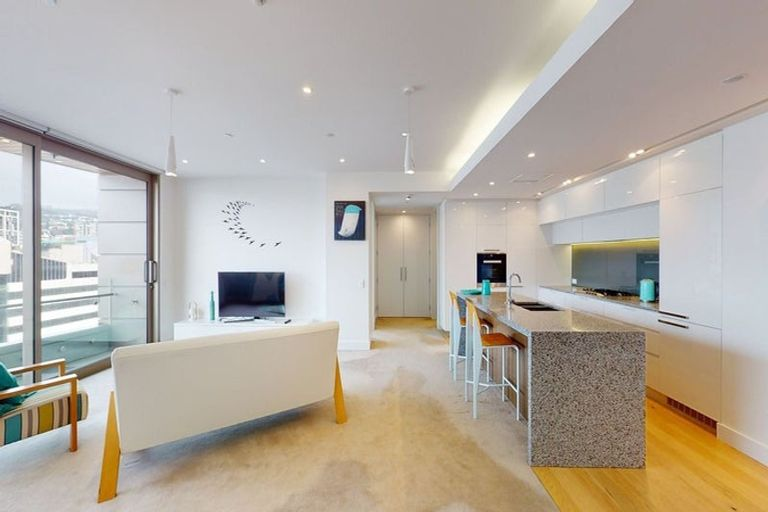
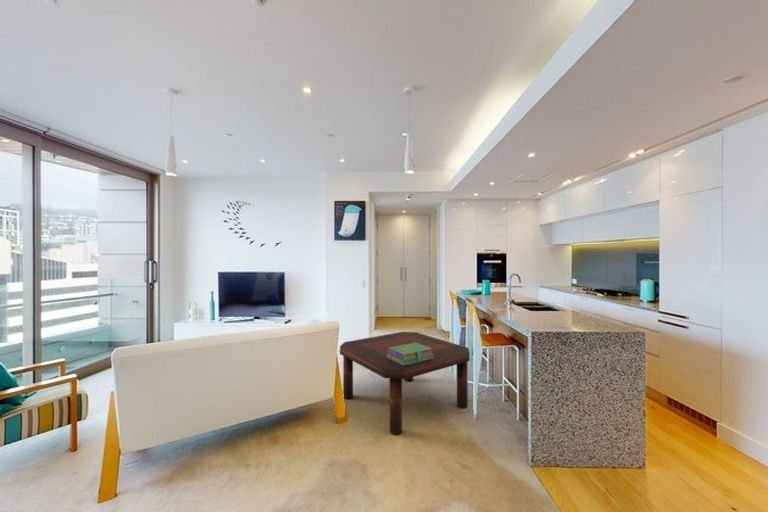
+ coffee table [339,331,471,436]
+ stack of books [387,343,434,365]
